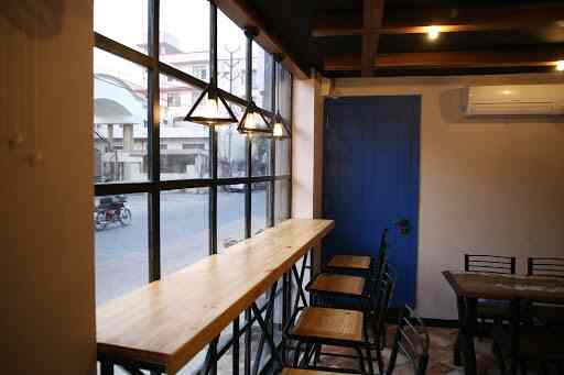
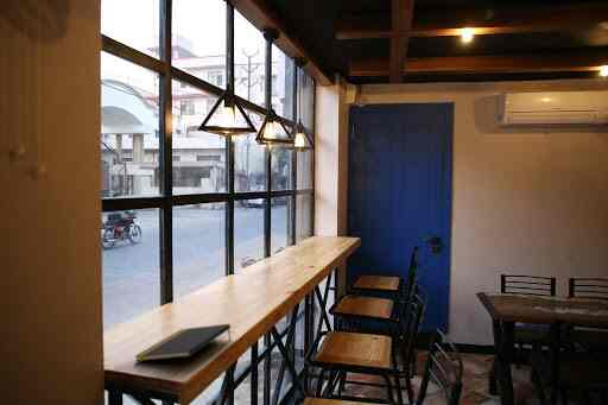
+ notepad [134,323,232,362]
